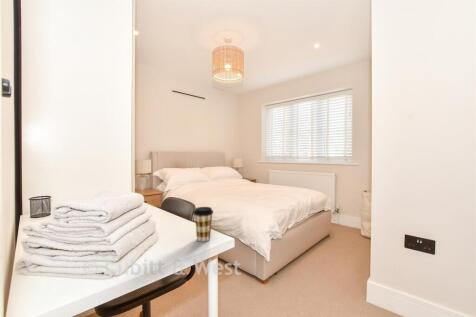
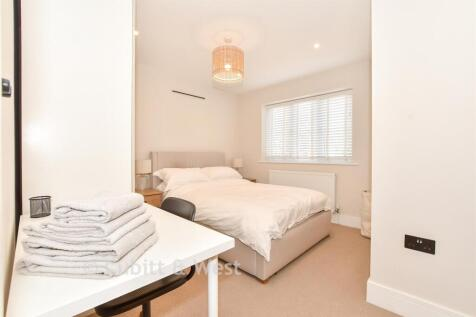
- coffee cup [193,206,214,242]
